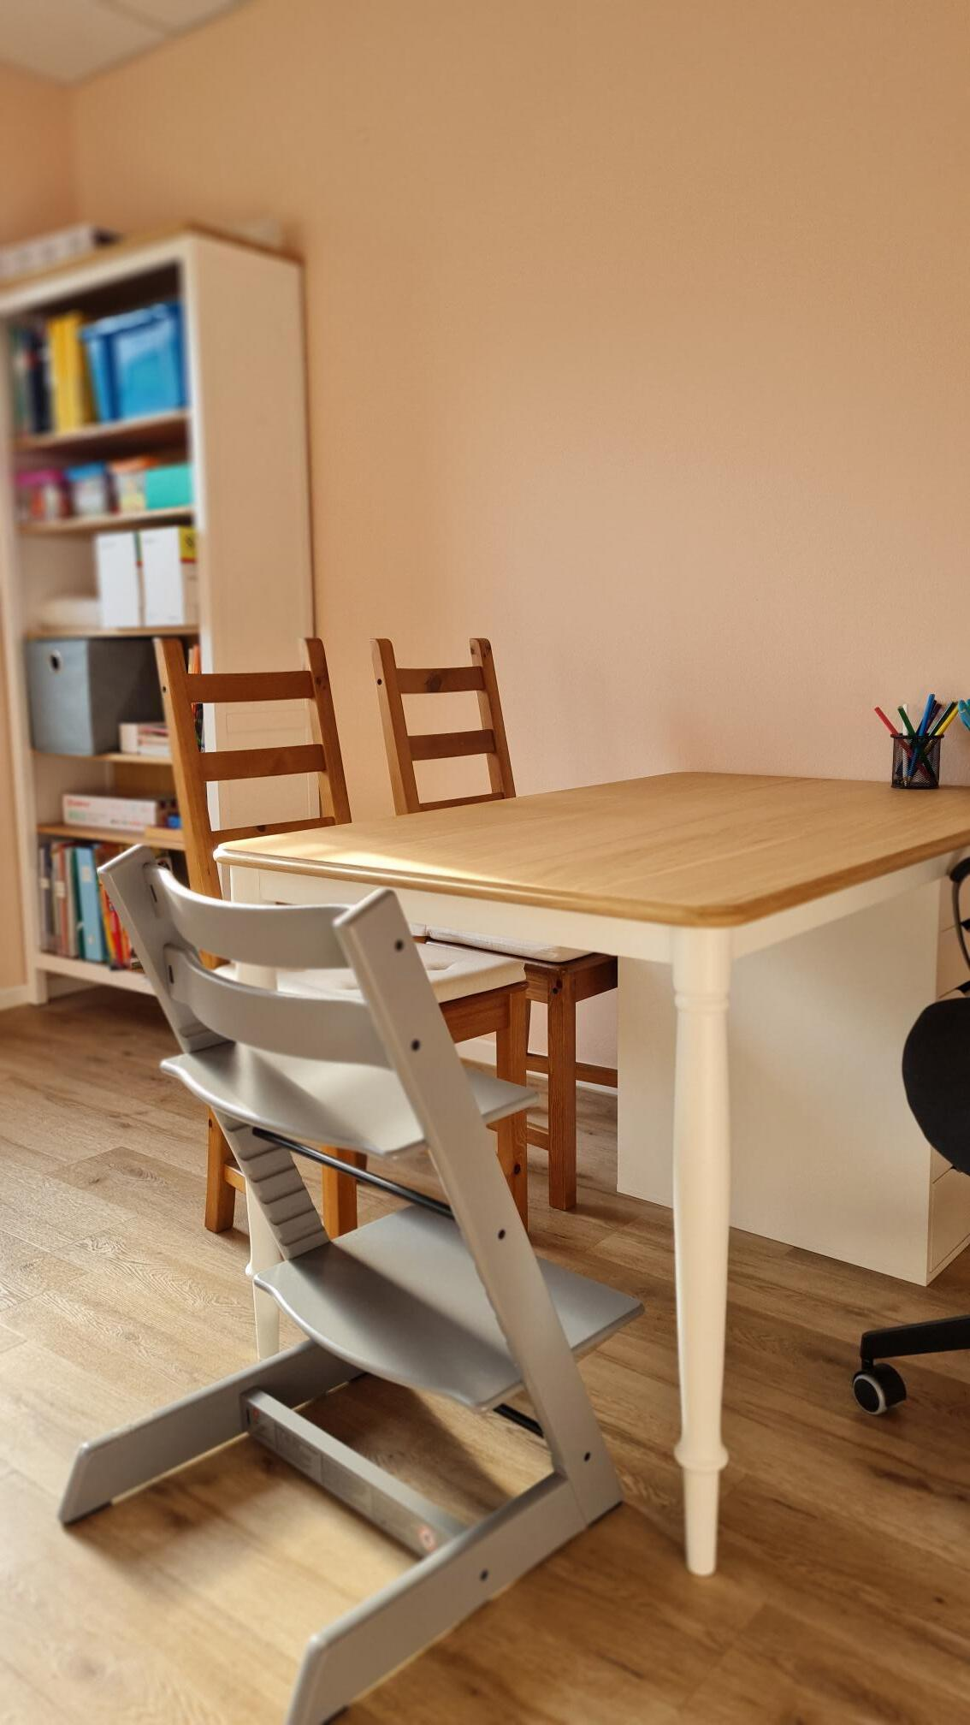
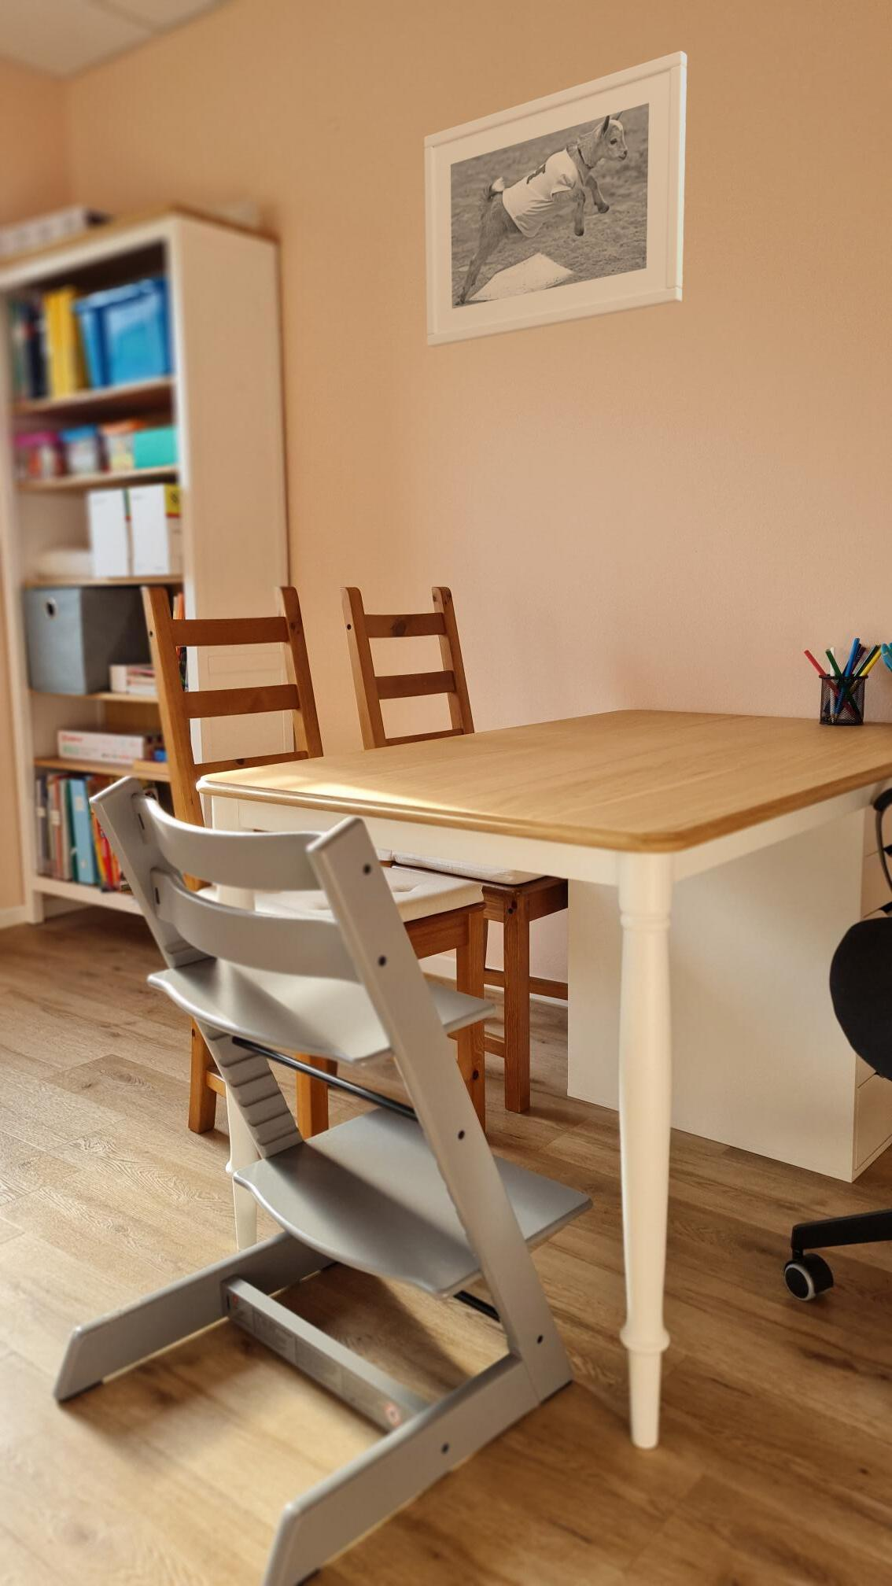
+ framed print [424,50,687,349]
